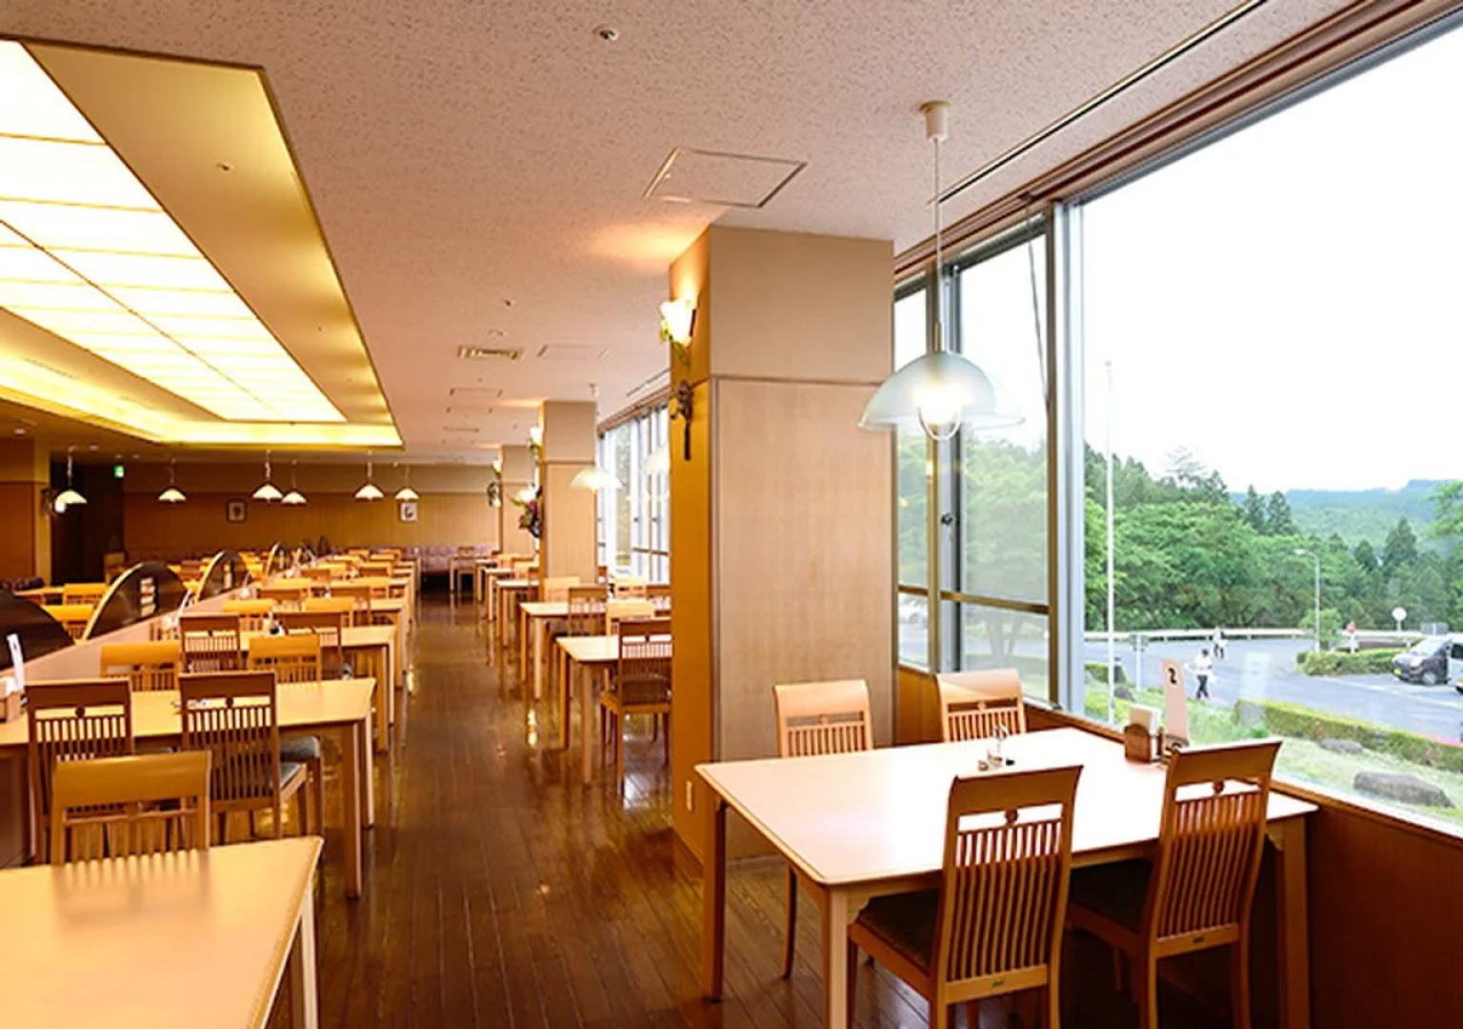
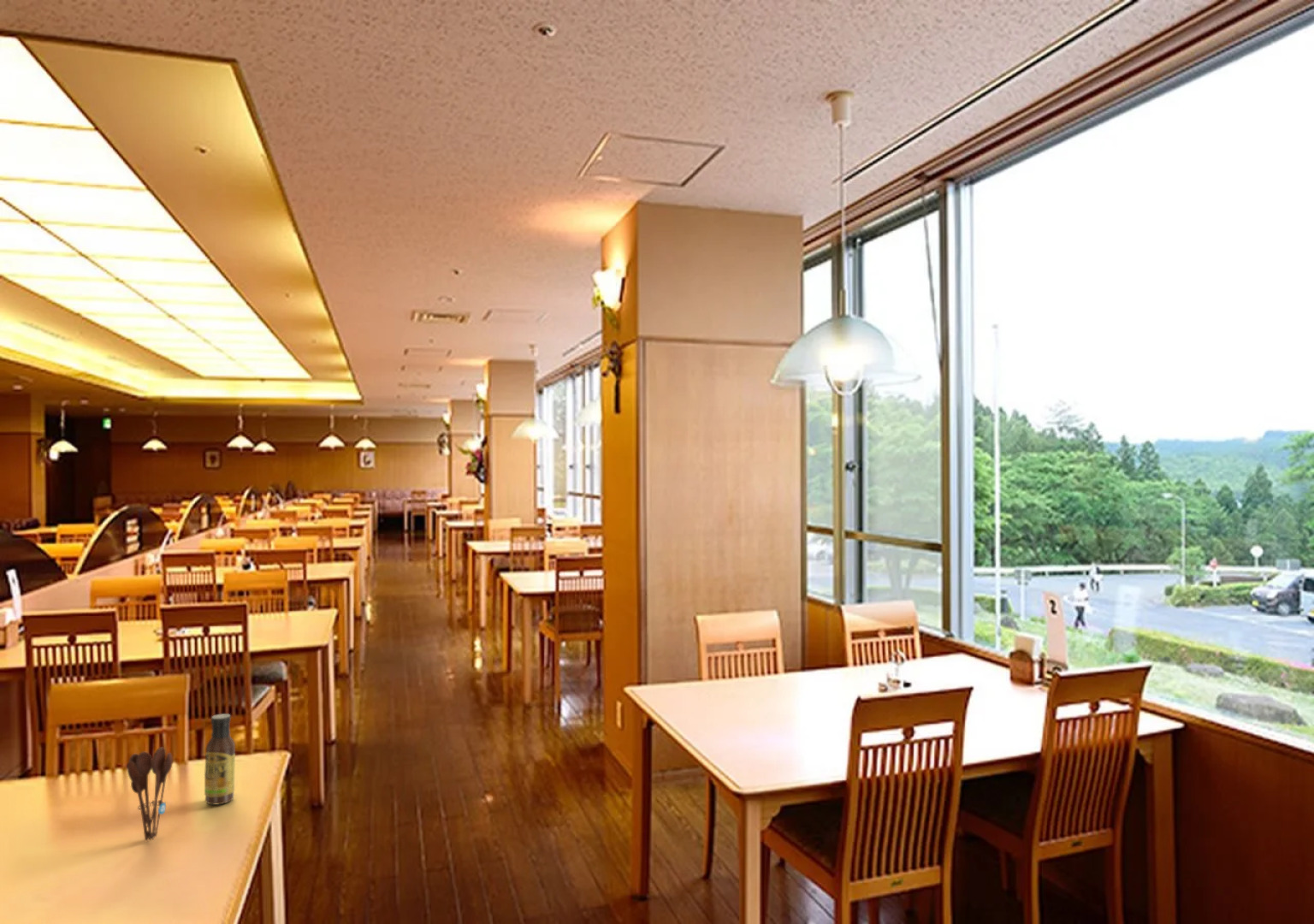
+ sauce bottle [204,713,236,806]
+ utensil holder [126,746,174,843]
